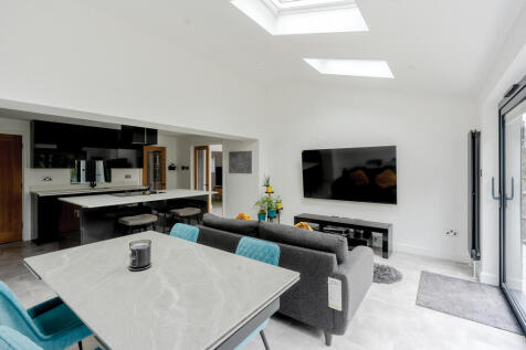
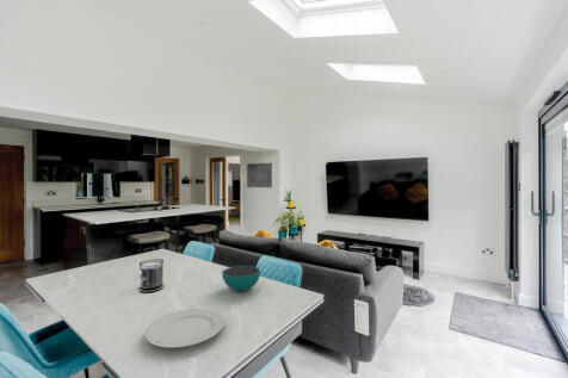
+ chinaware [144,308,226,349]
+ bowl [221,265,261,292]
